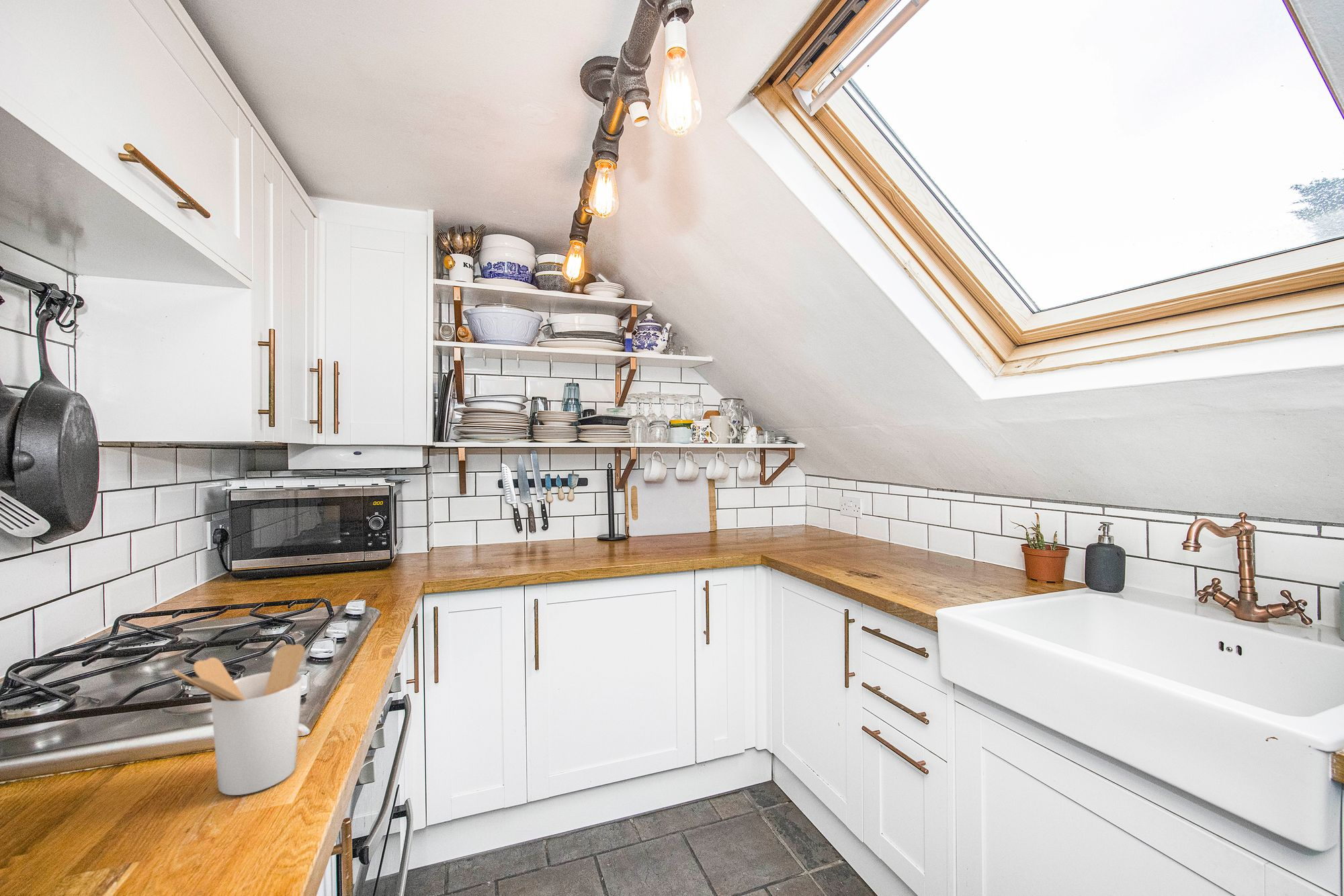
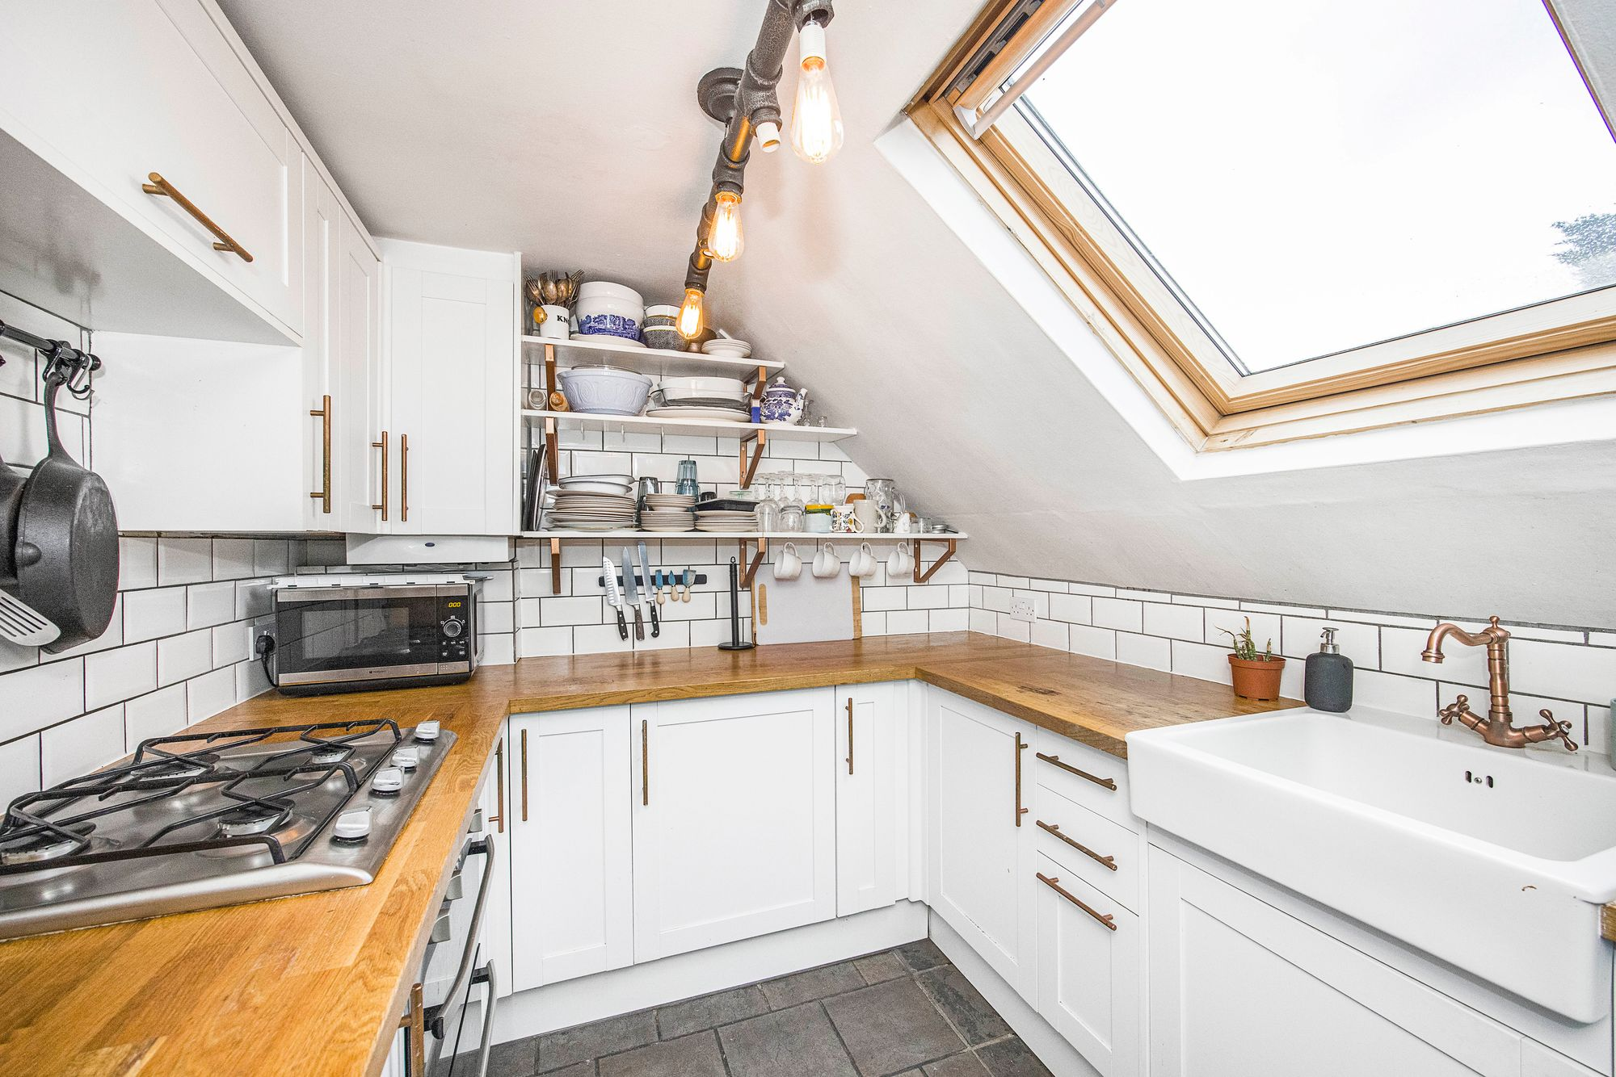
- utensil holder [171,643,306,796]
